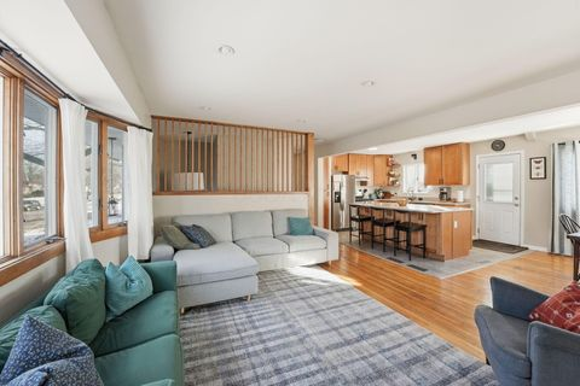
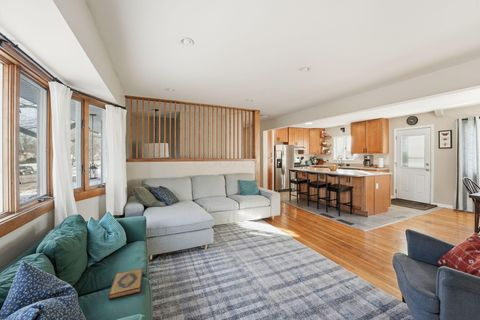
+ hardback book [107,267,144,300]
